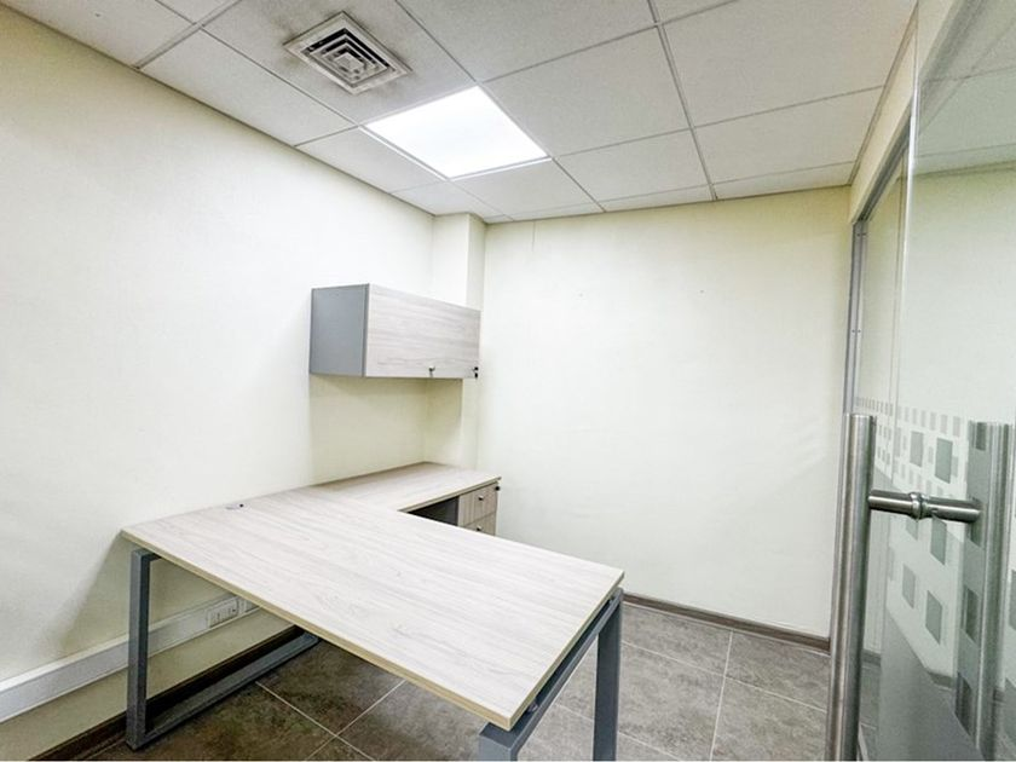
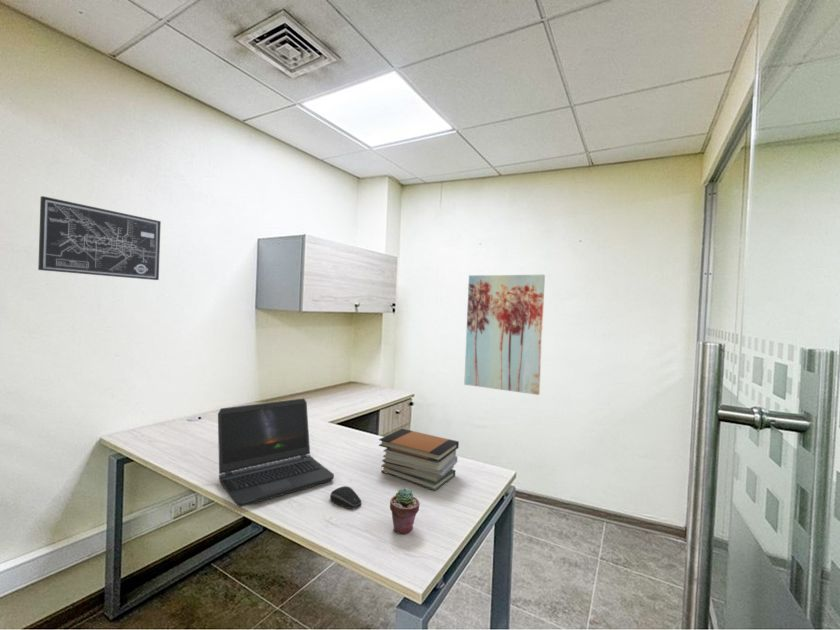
+ wall art [37,195,162,281]
+ book stack [378,428,460,491]
+ wall art [463,274,546,396]
+ potted succulent [389,487,421,535]
+ laptop computer [217,397,335,508]
+ computer mouse [329,485,362,510]
